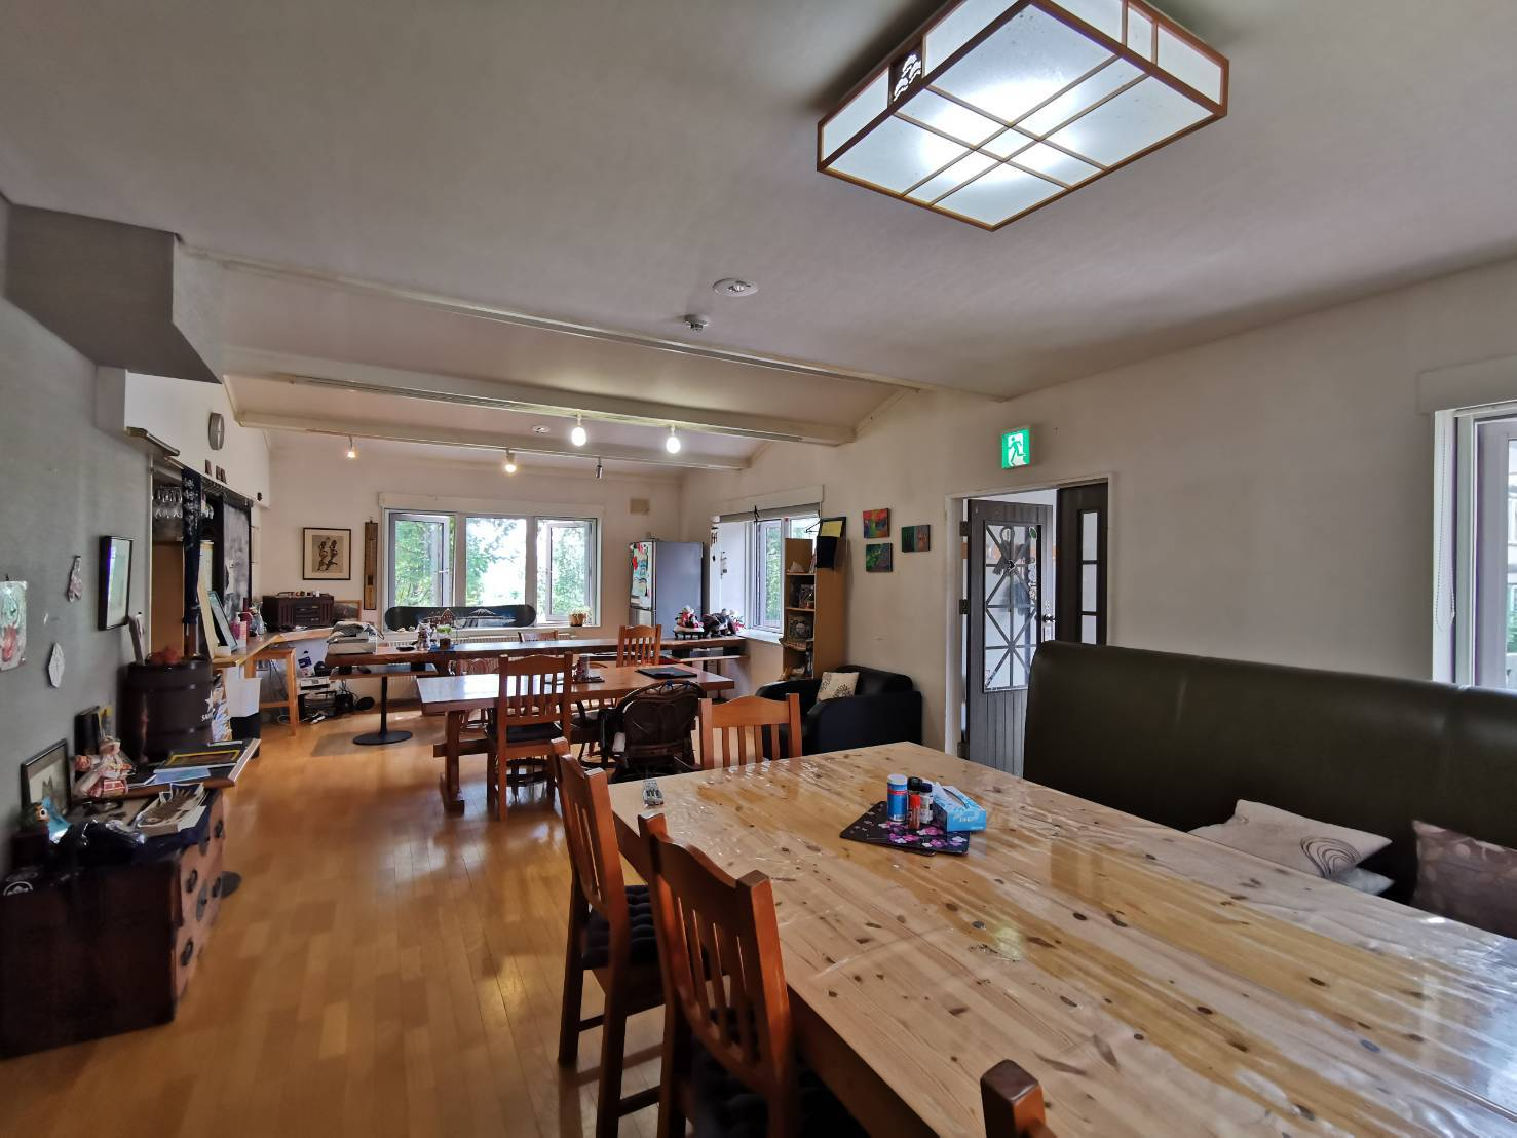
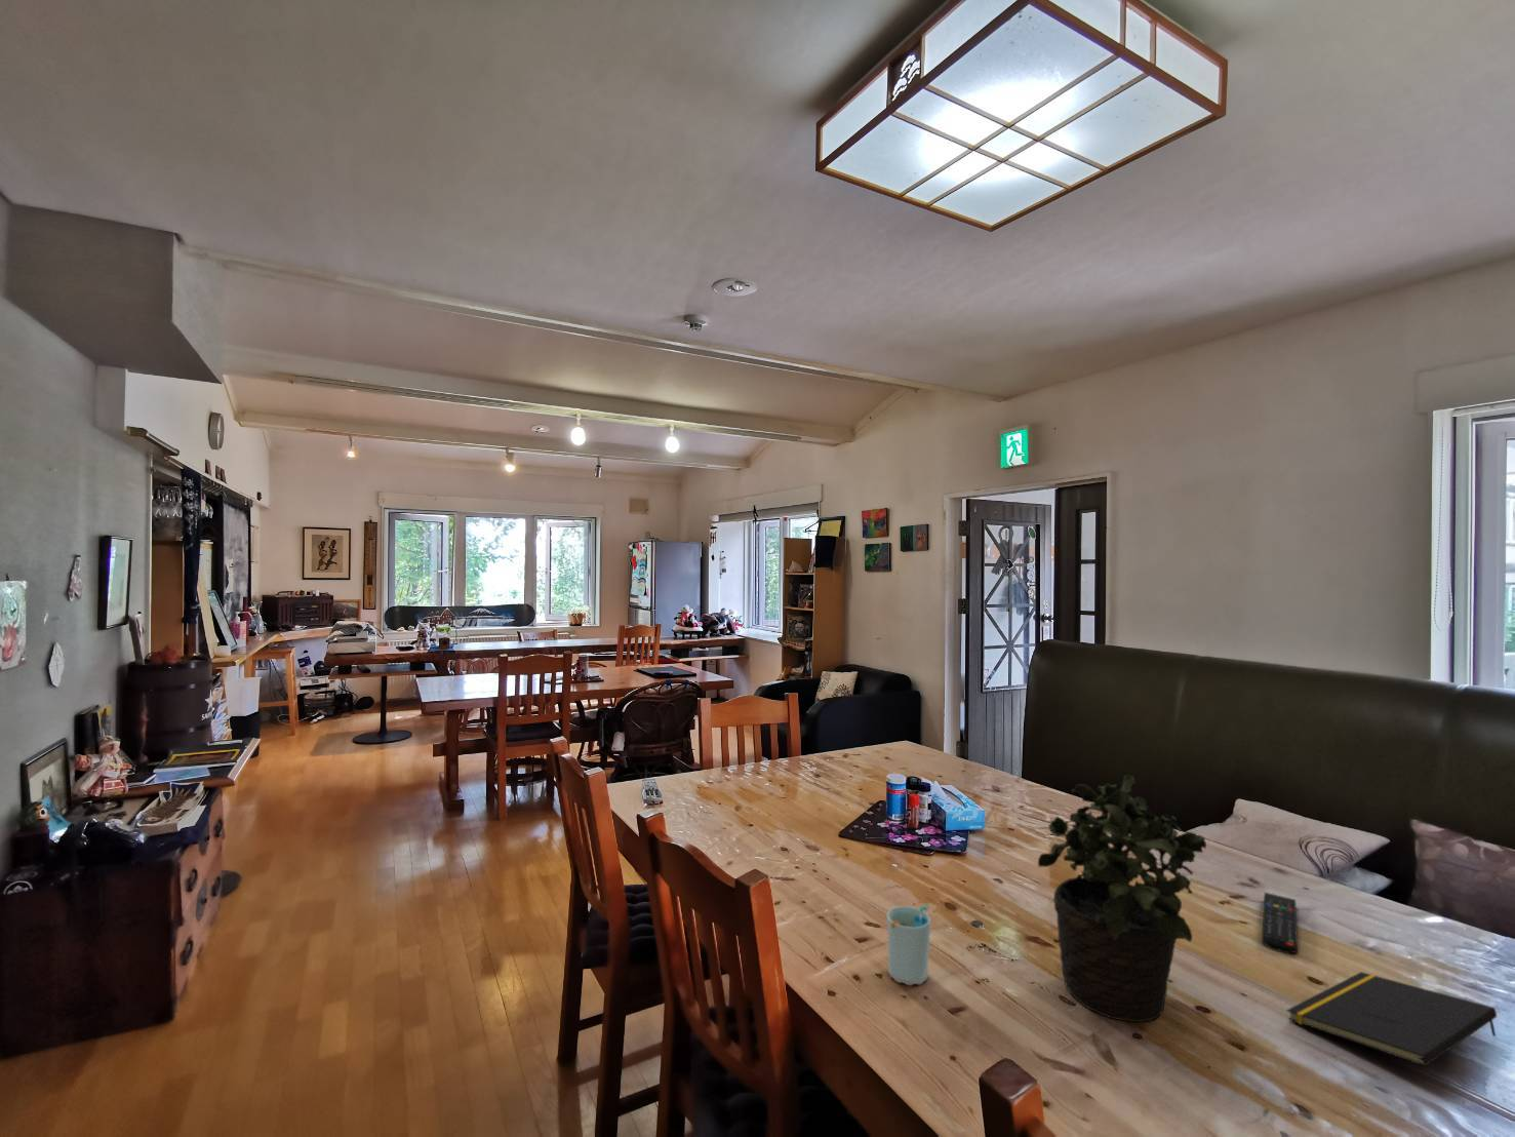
+ cup [886,905,931,987]
+ remote control [1261,892,1299,954]
+ potted plant [1037,774,1207,1024]
+ notepad [1286,971,1497,1068]
